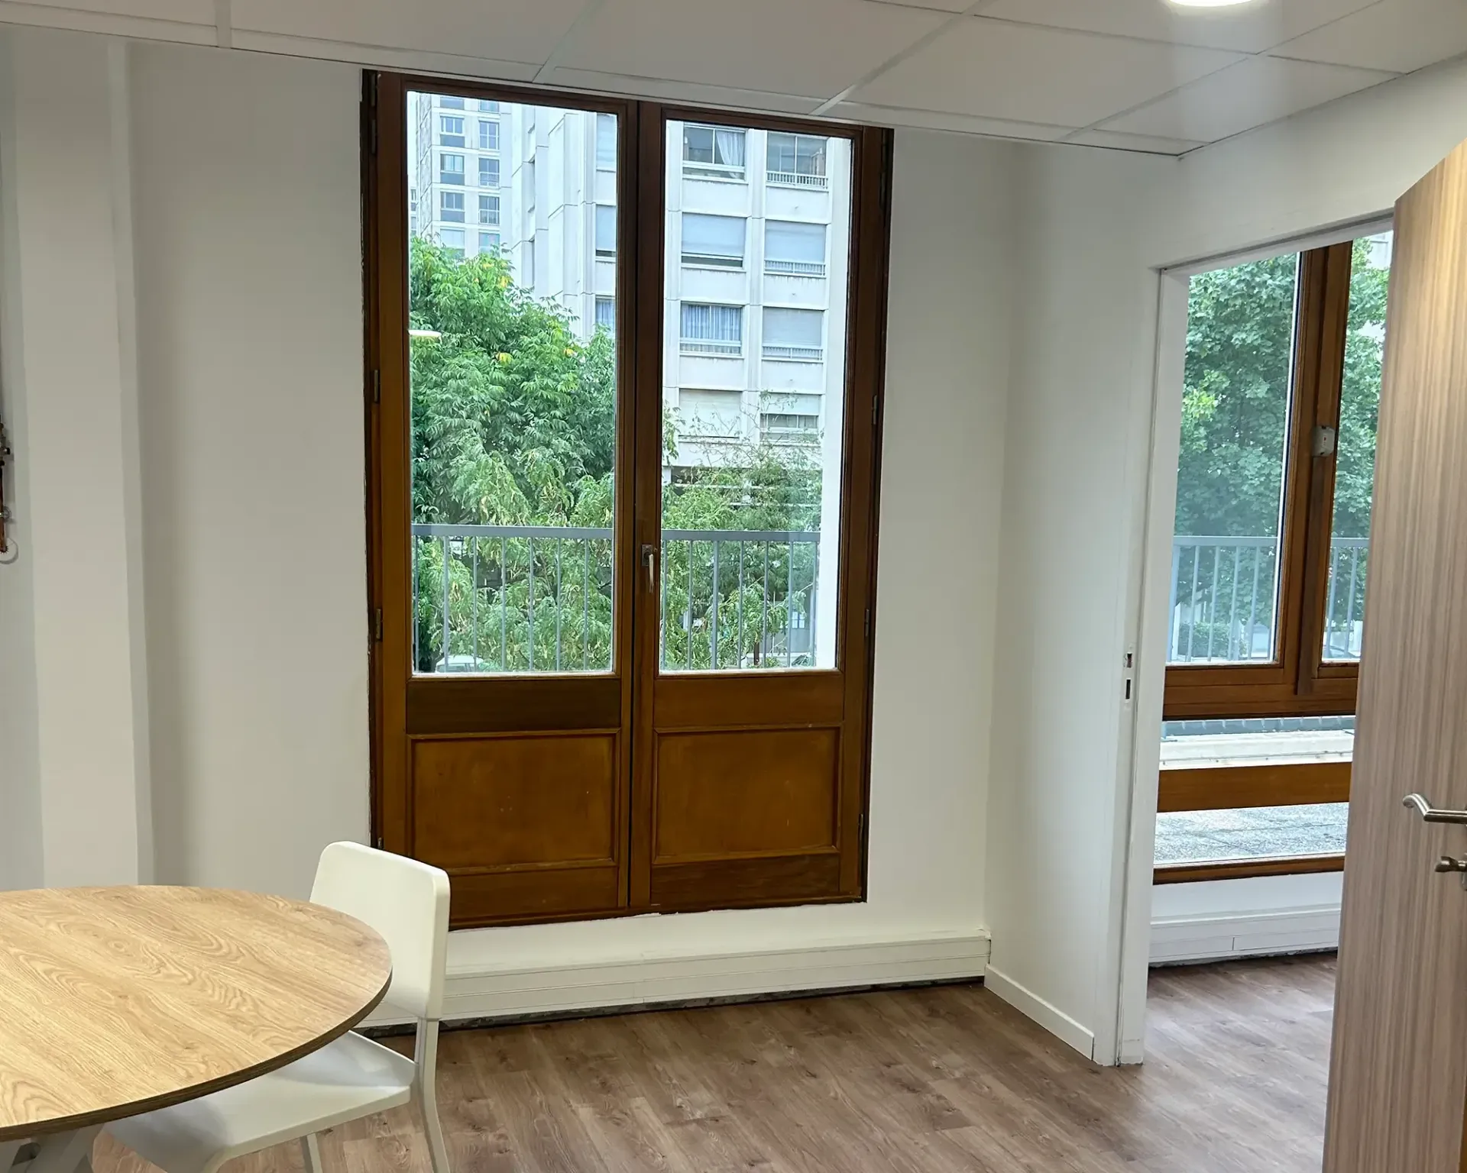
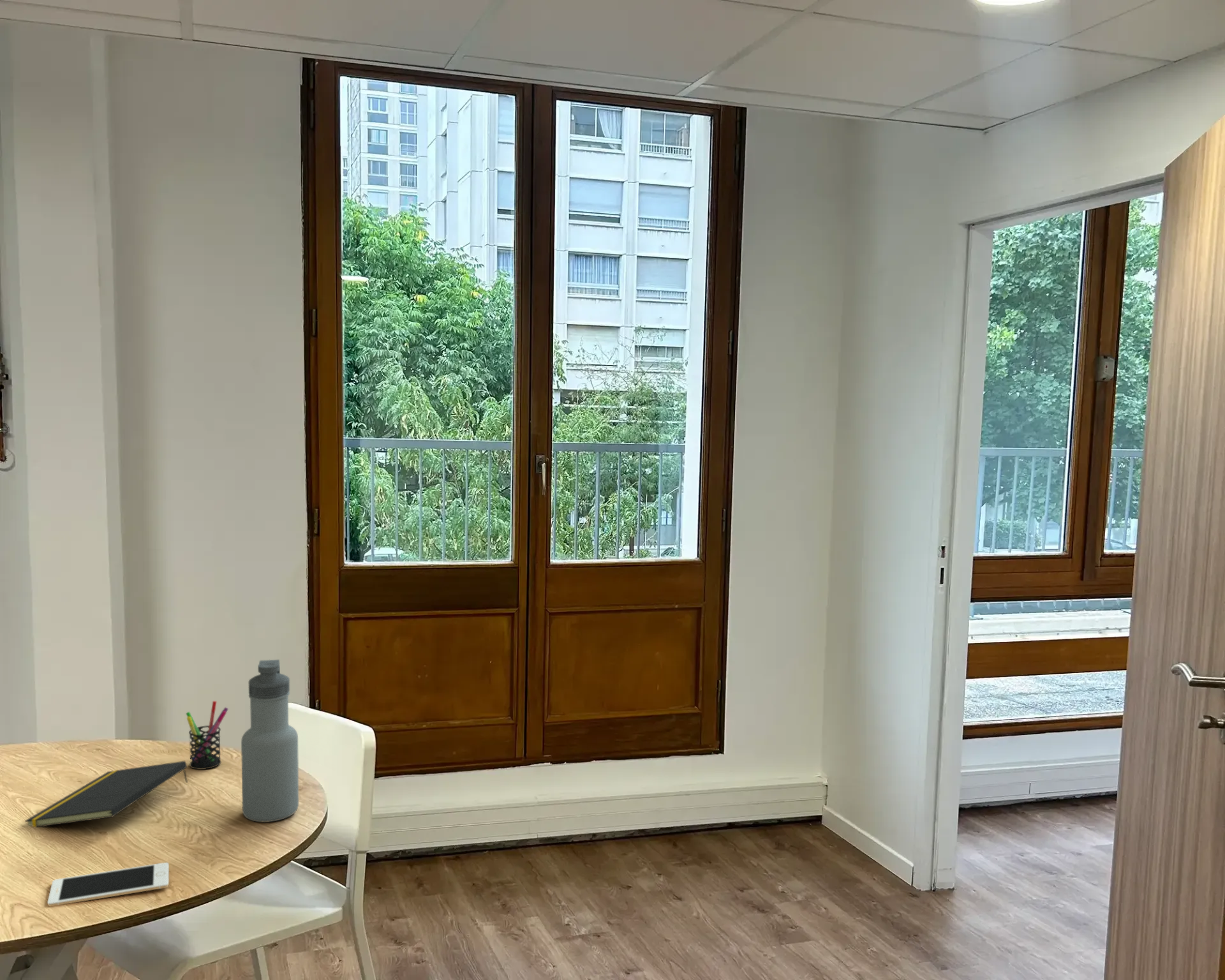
+ notepad [24,761,188,828]
+ water bottle [241,659,299,823]
+ pen holder [185,701,229,770]
+ cell phone [47,862,169,907]
